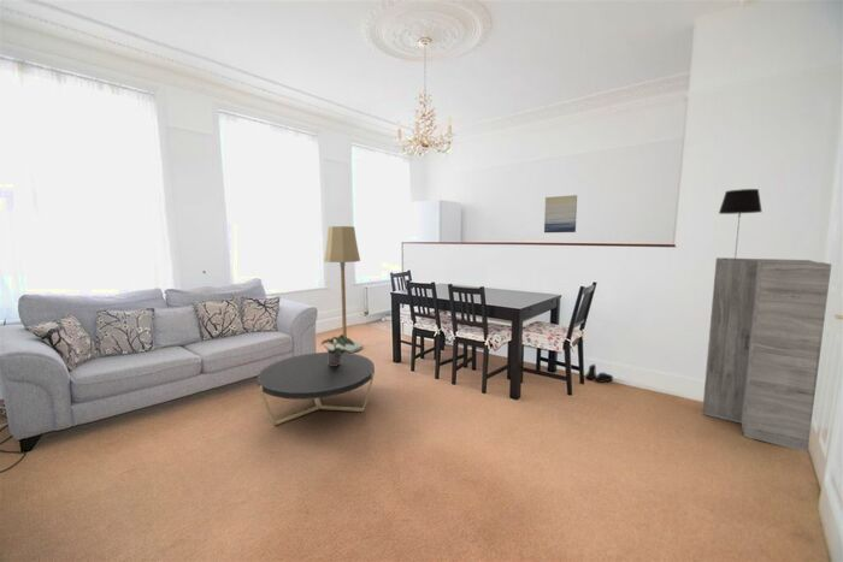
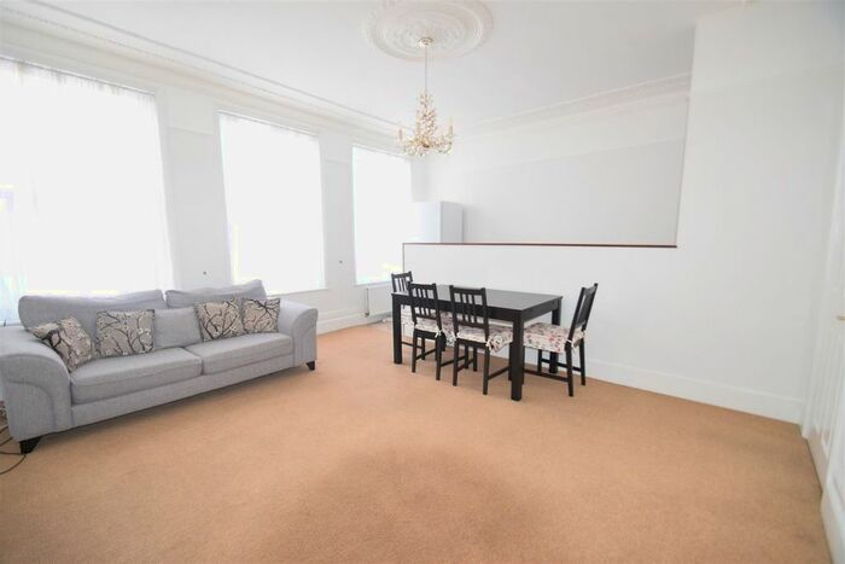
- floor lamp [323,225,362,354]
- potted plant [319,333,355,366]
- cabinet [701,256,832,454]
- wall art [543,194,578,233]
- table lamp [718,188,764,260]
- coffee table [257,351,376,426]
- boots [584,362,614,384]
